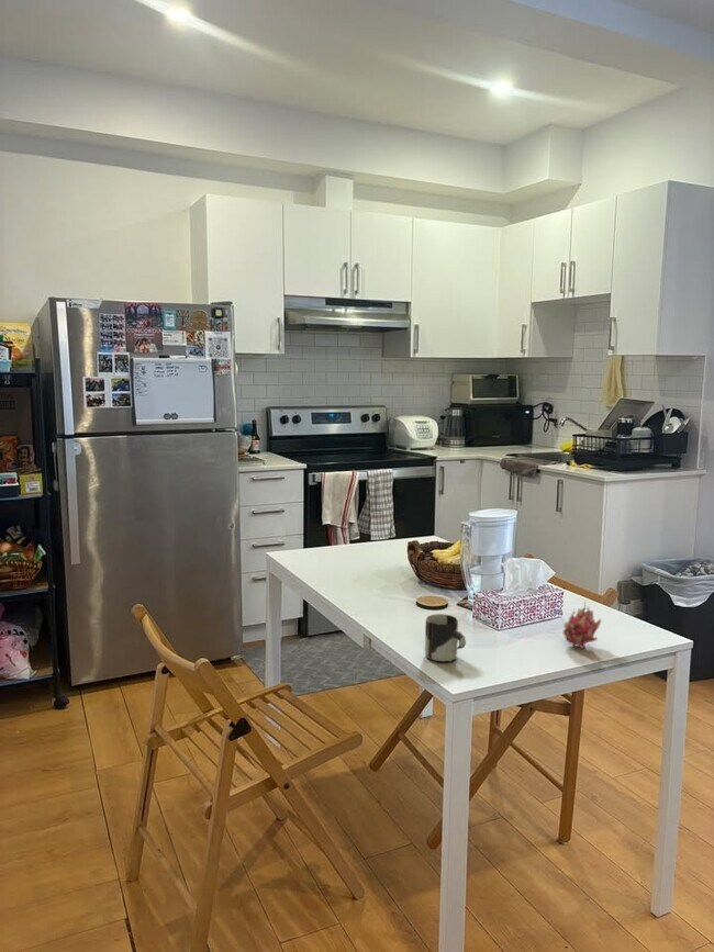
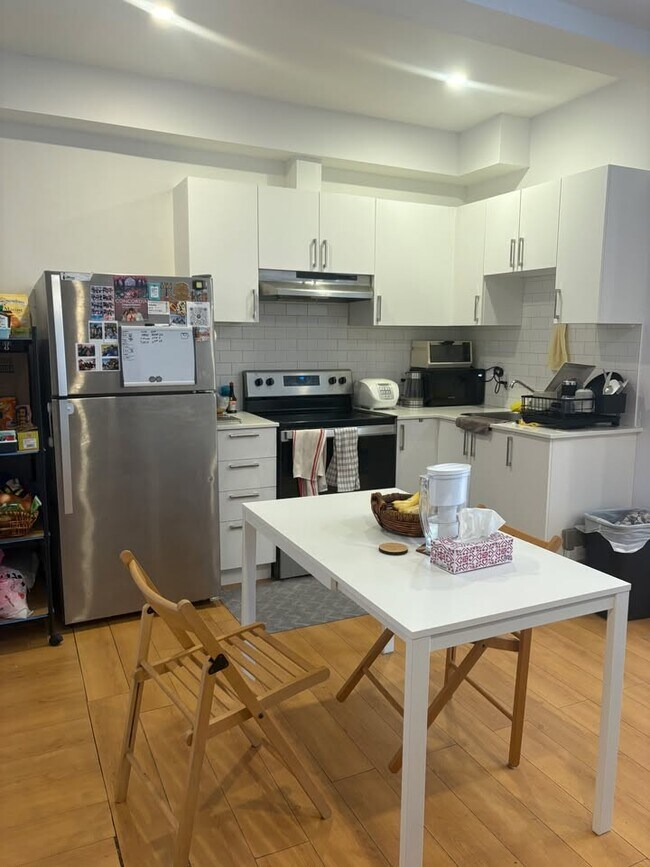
- cup [424,613,467,663]
- fruit [562,601,602,650]
